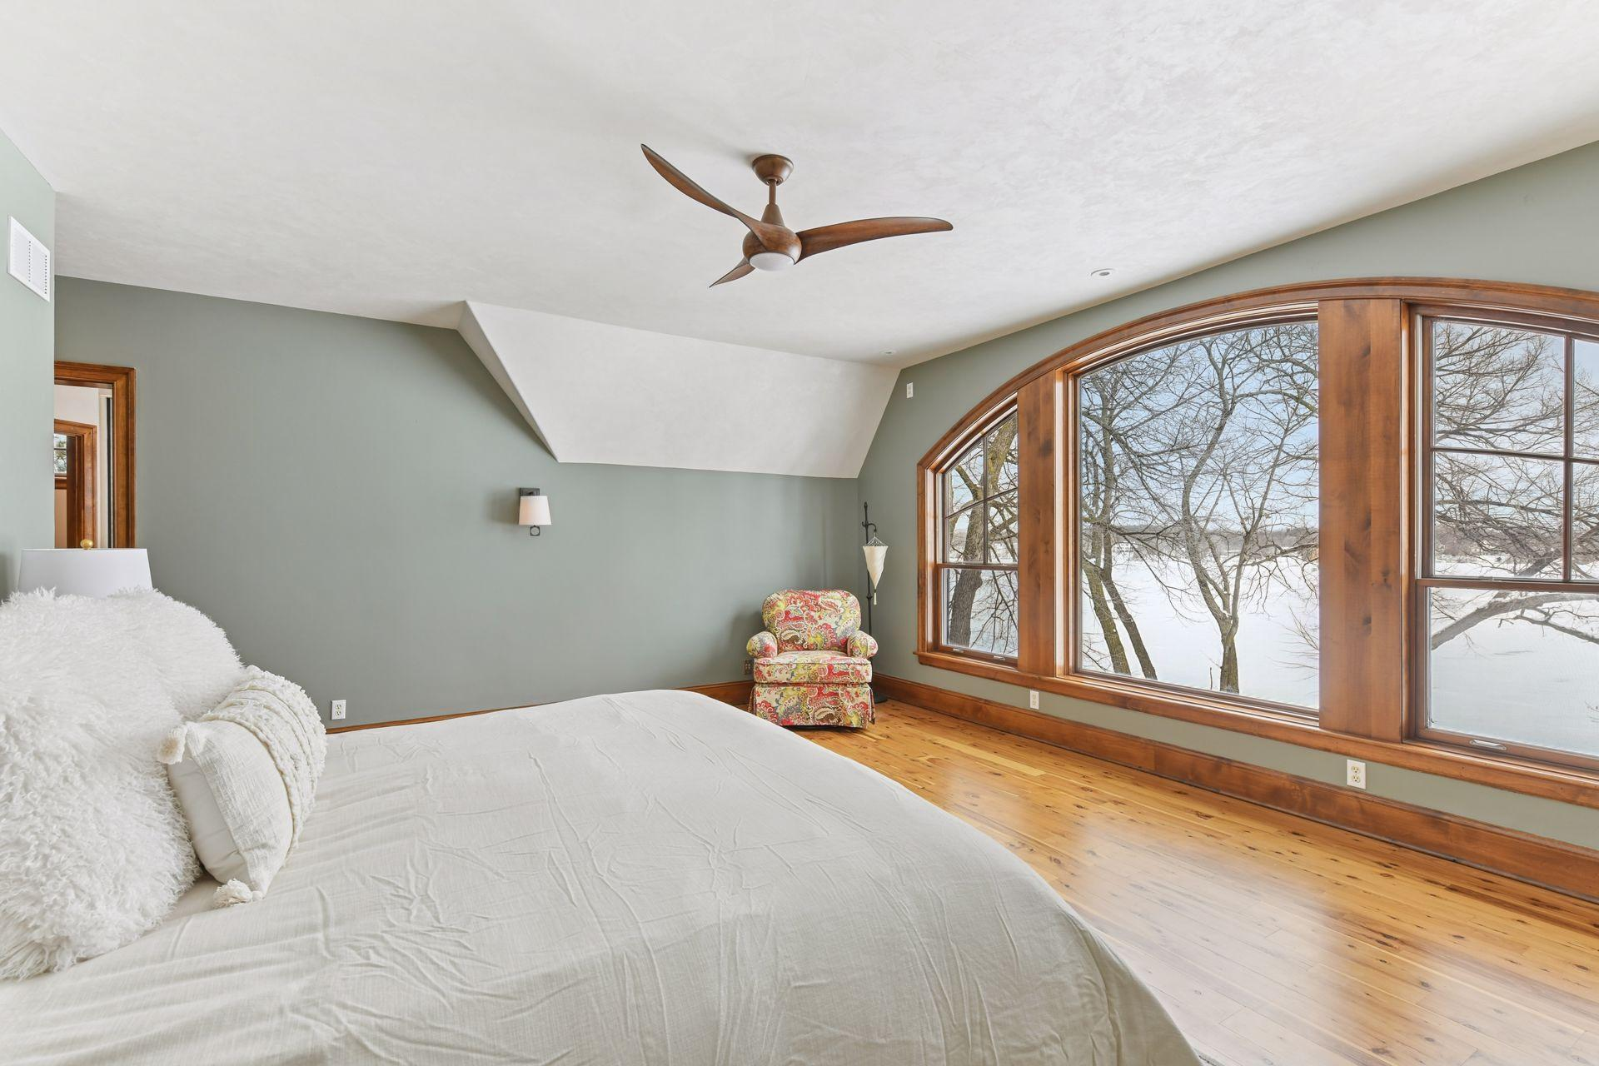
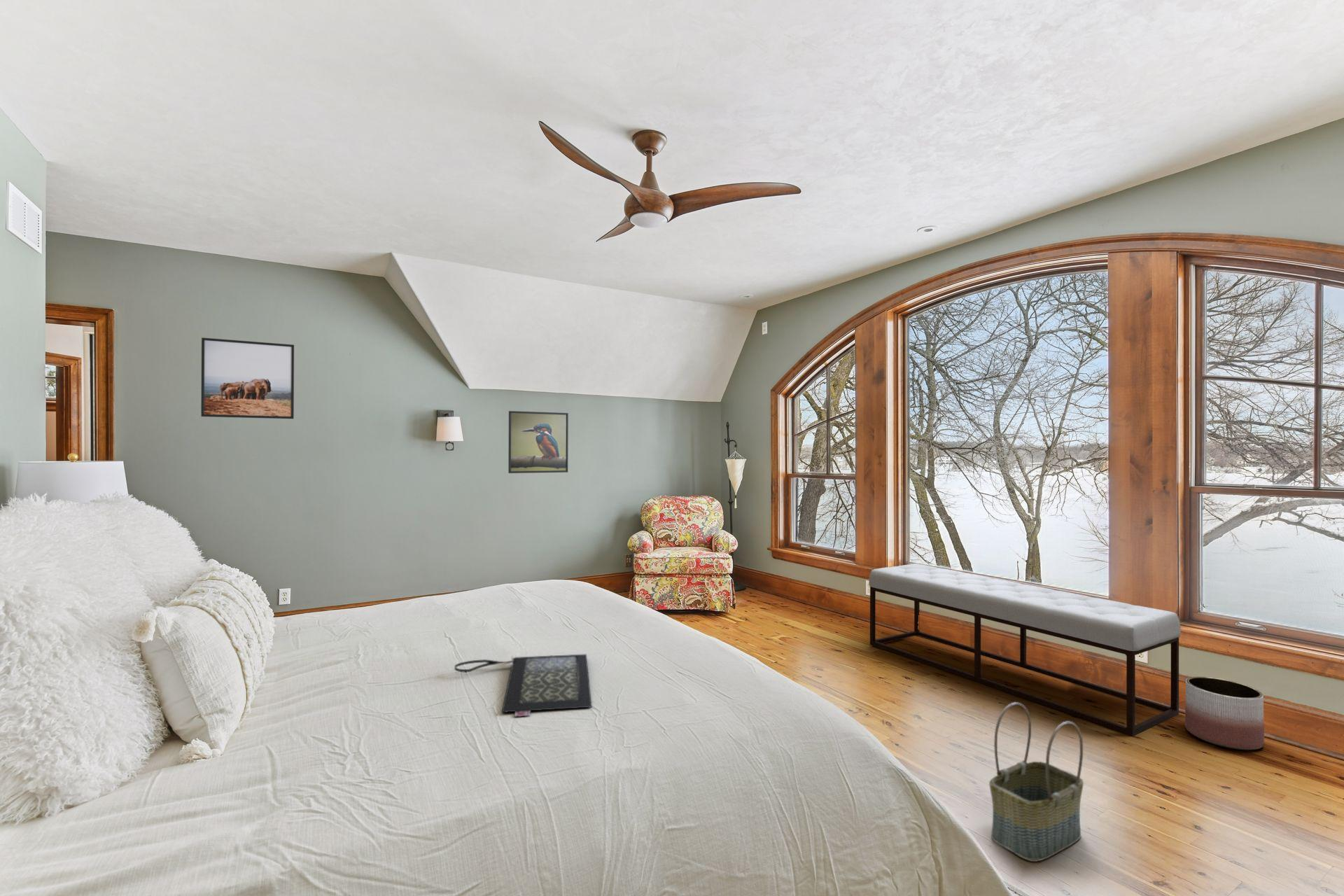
+ clutch bag [454,653,592,717]
+ planter [1184,676,1265,750]
+ bench [868,563,1182,737]
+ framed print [200,337,295,419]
+ basket [988,701,1084,862]
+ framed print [507,410,569,474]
